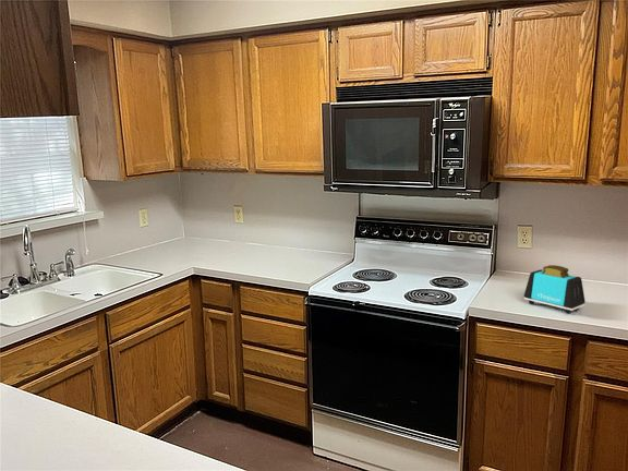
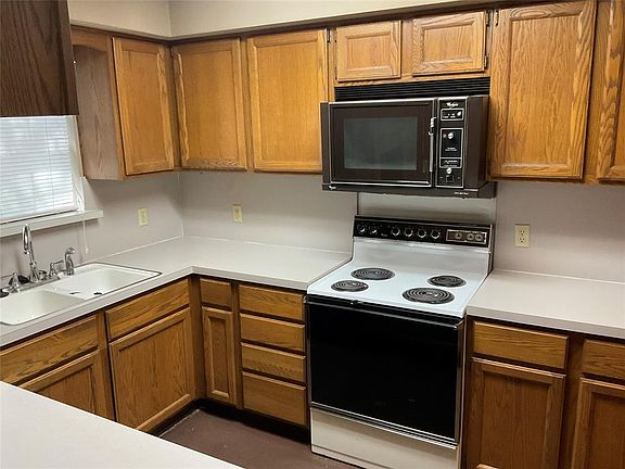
- toaster [523,264,587,315]
